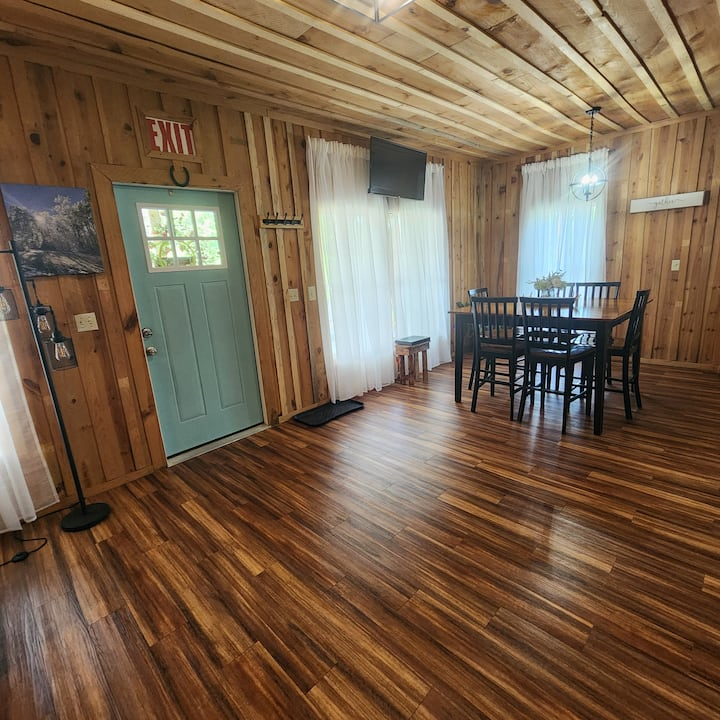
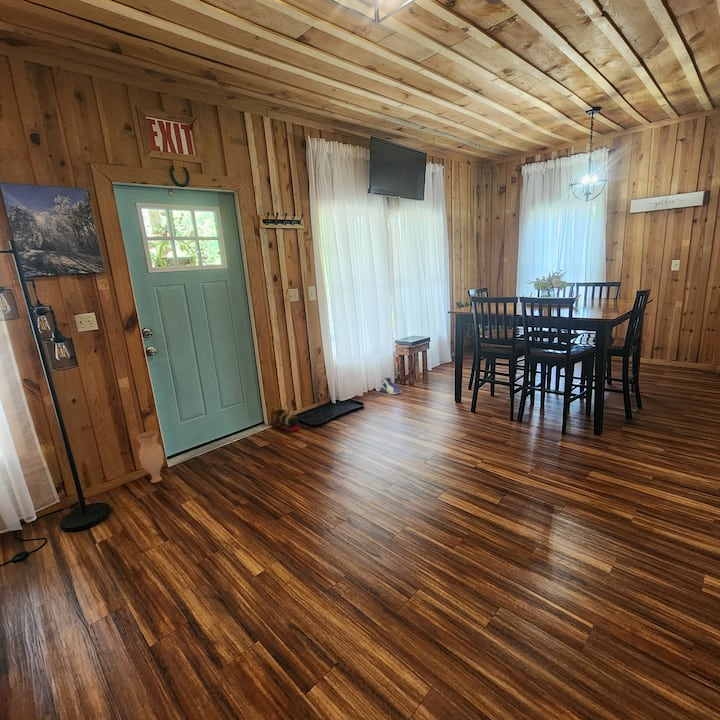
+ vase [135,430,165,484]
+ sneaker [379,376,403,395]
+ toy train [275,404,300,433]
